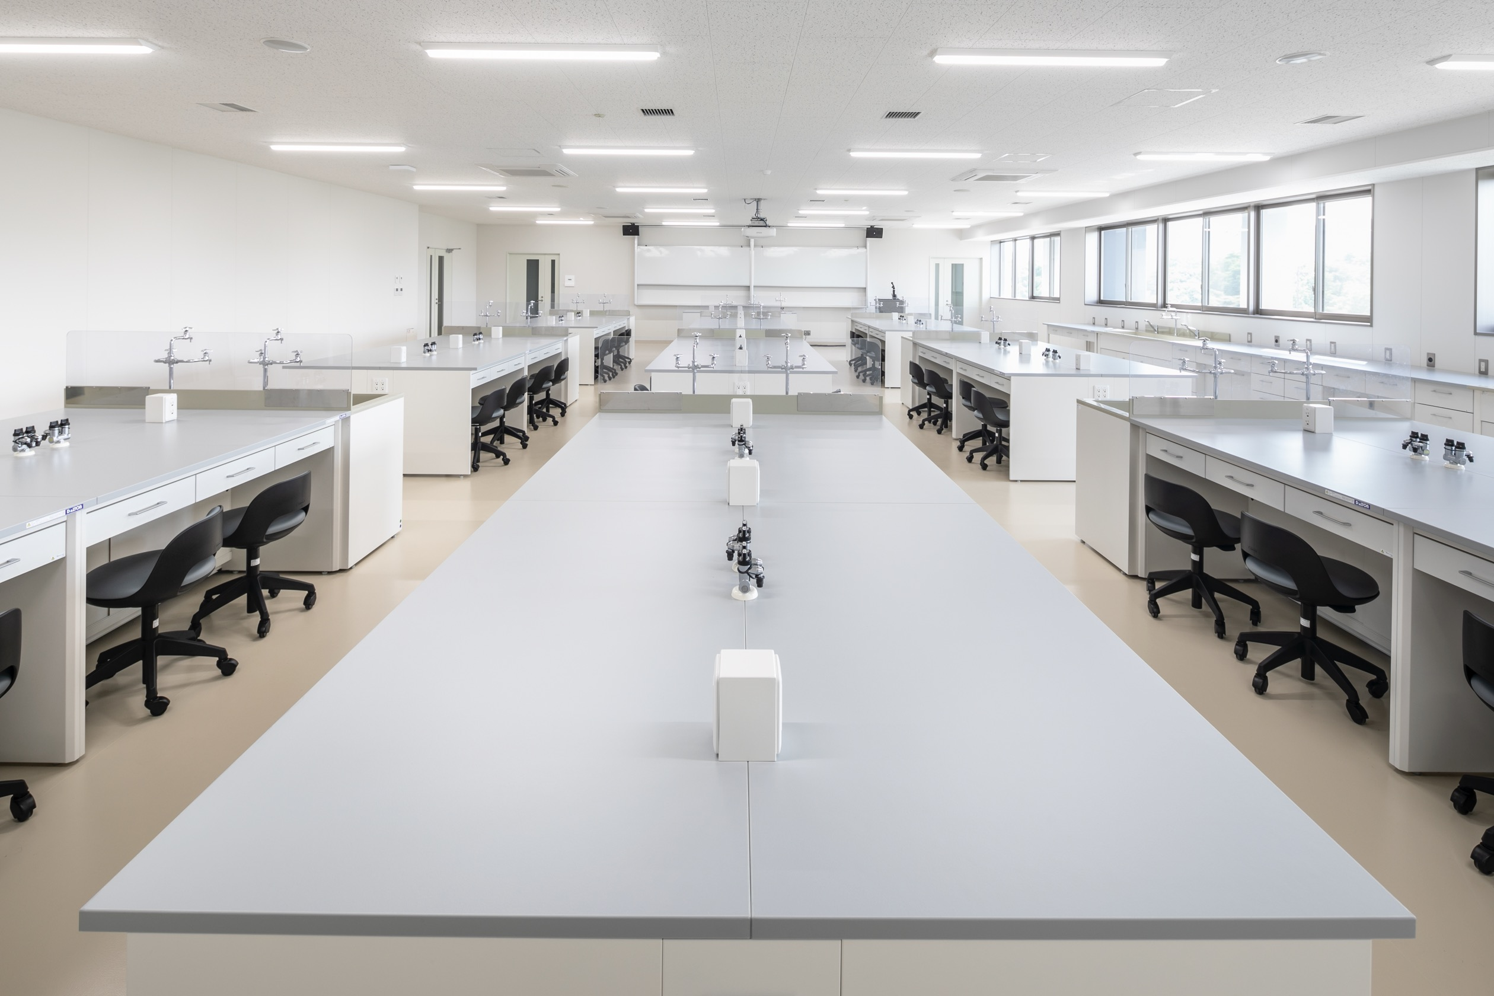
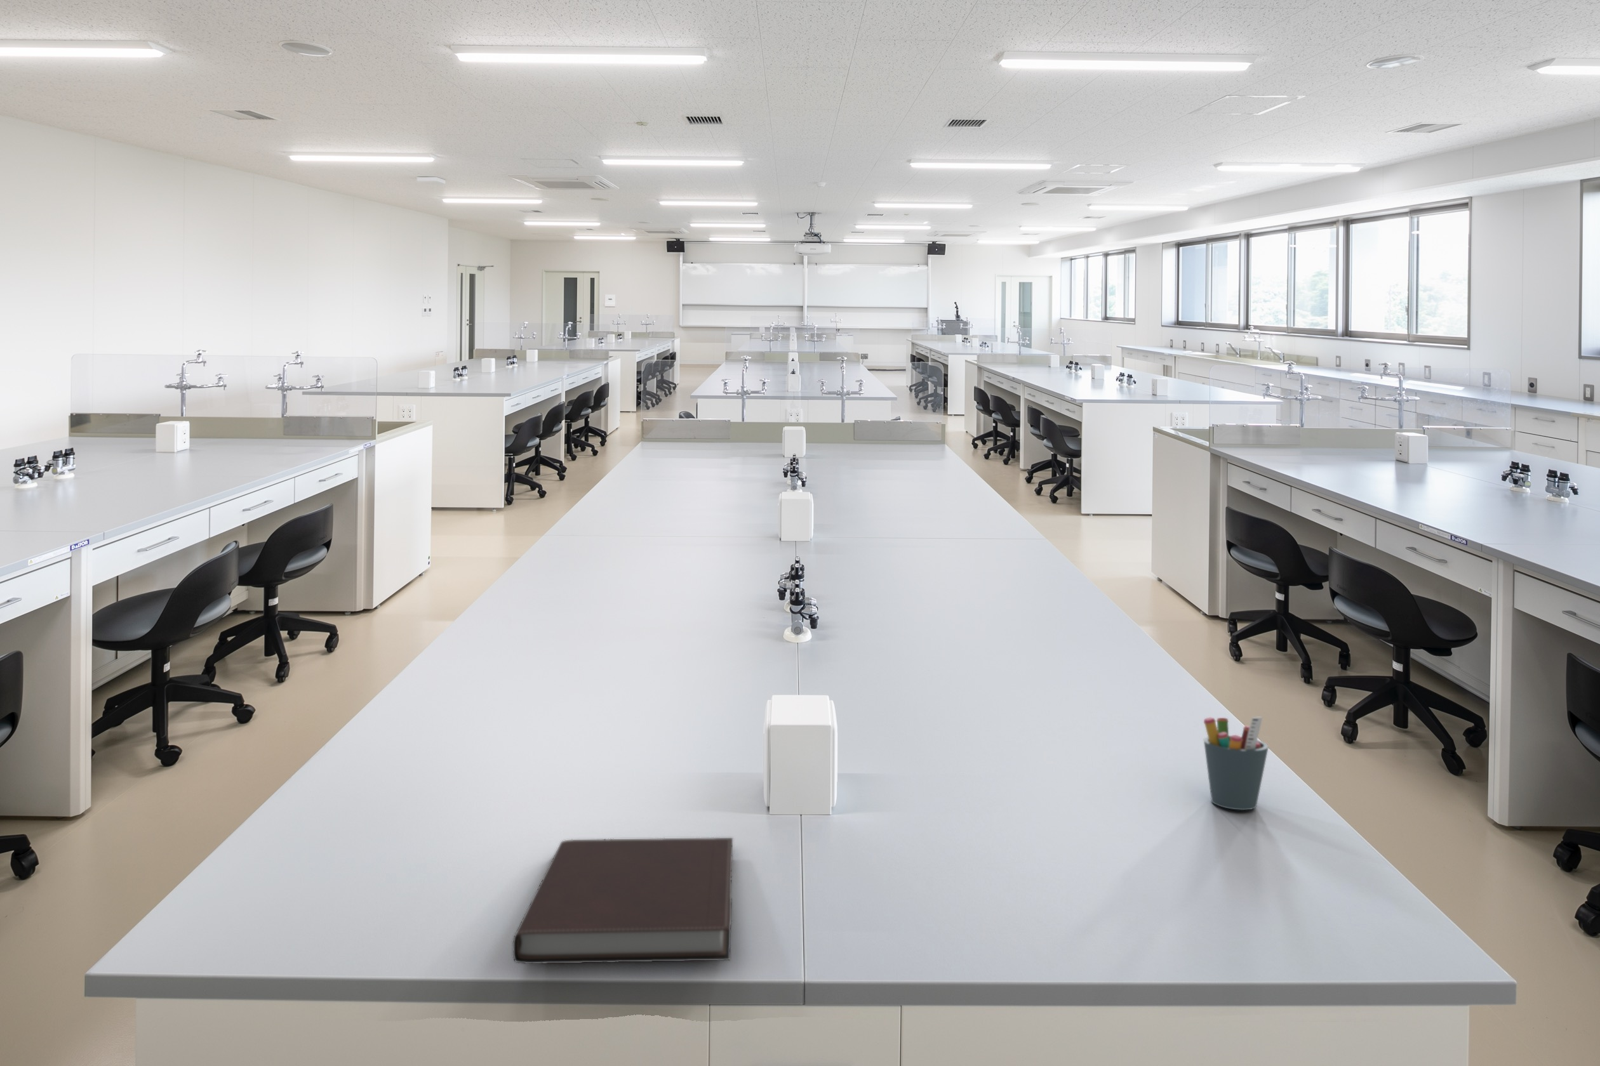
+ notebook [512,836,733,965]
+ pen holder [1204,716,1269,811]
